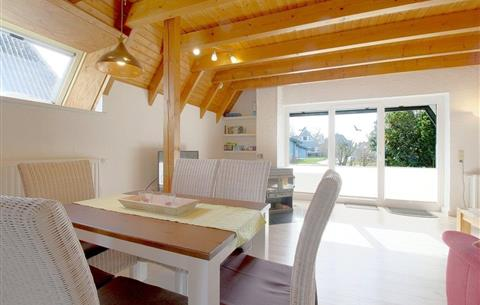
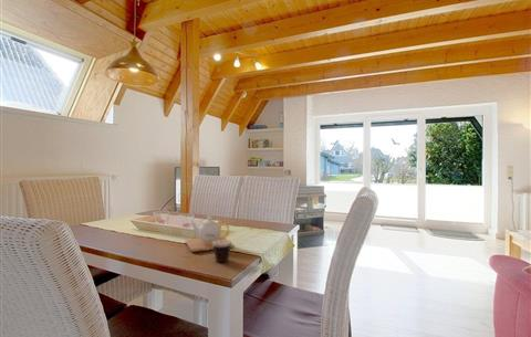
+ cup [207,234,232,263]
+ teapot [185,214,233,253]
